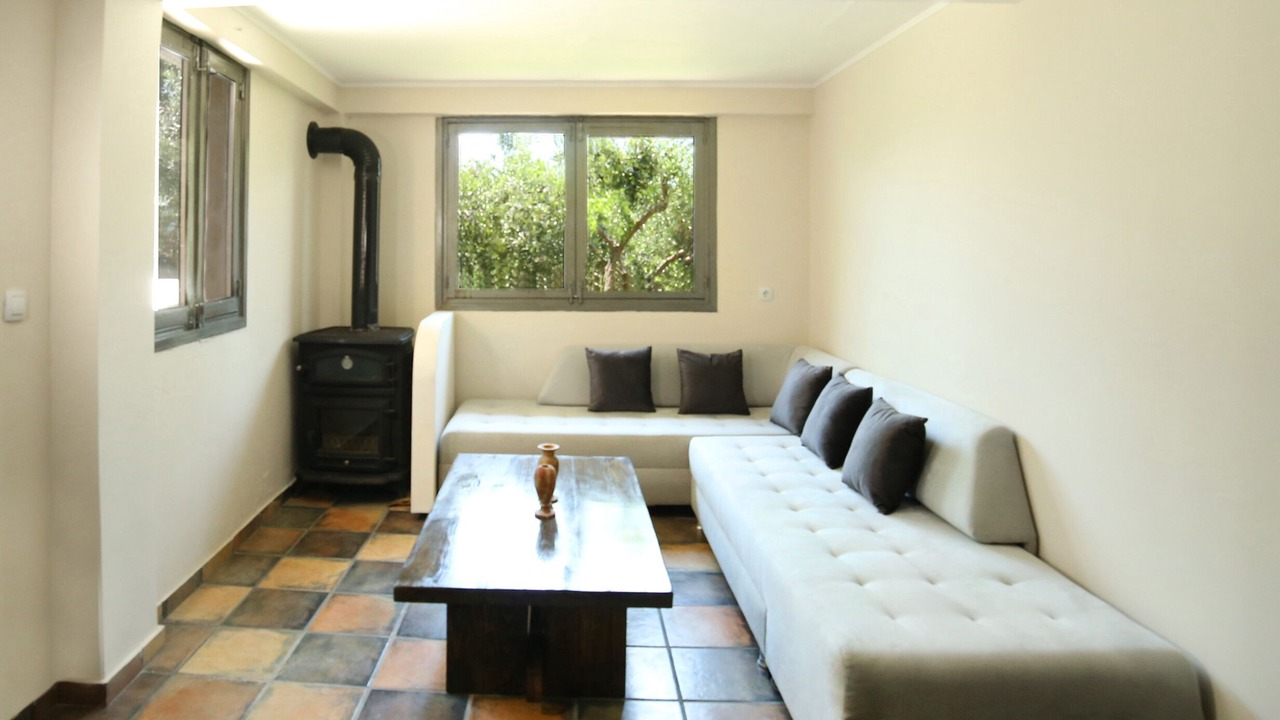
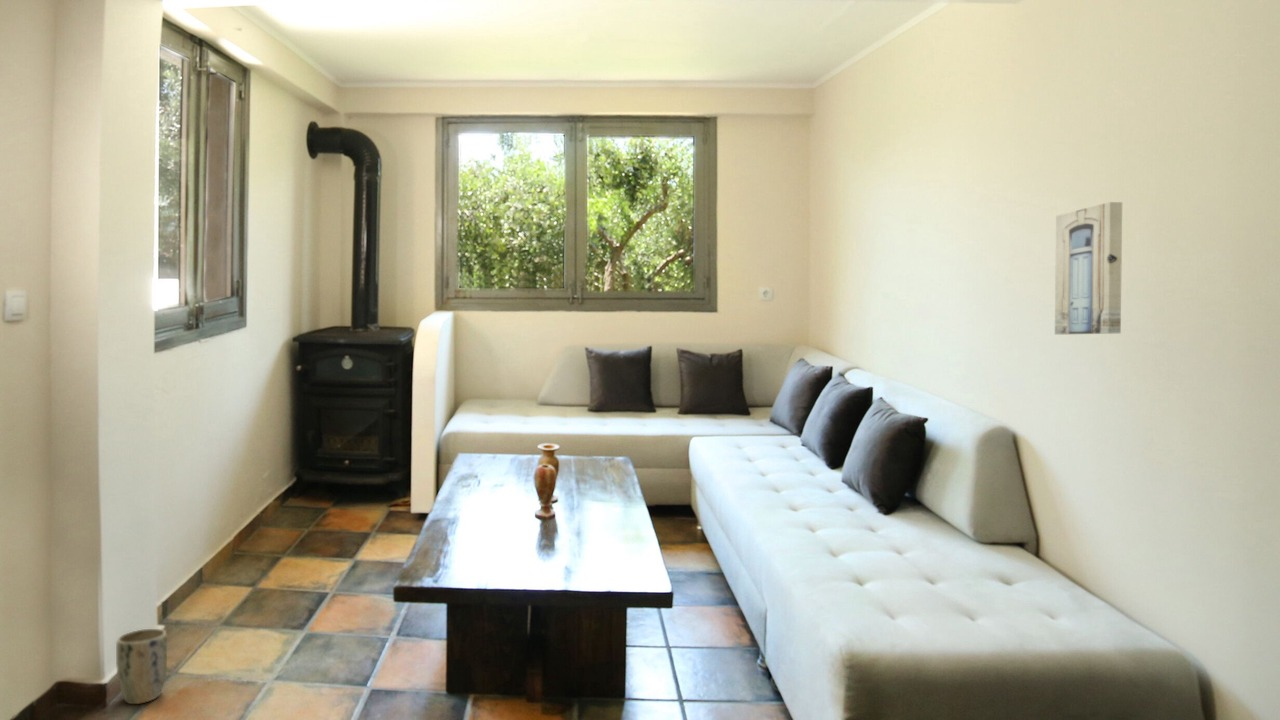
+ plant pot [115,628,168,705]
+ wall art [1054,201,1123,335]
